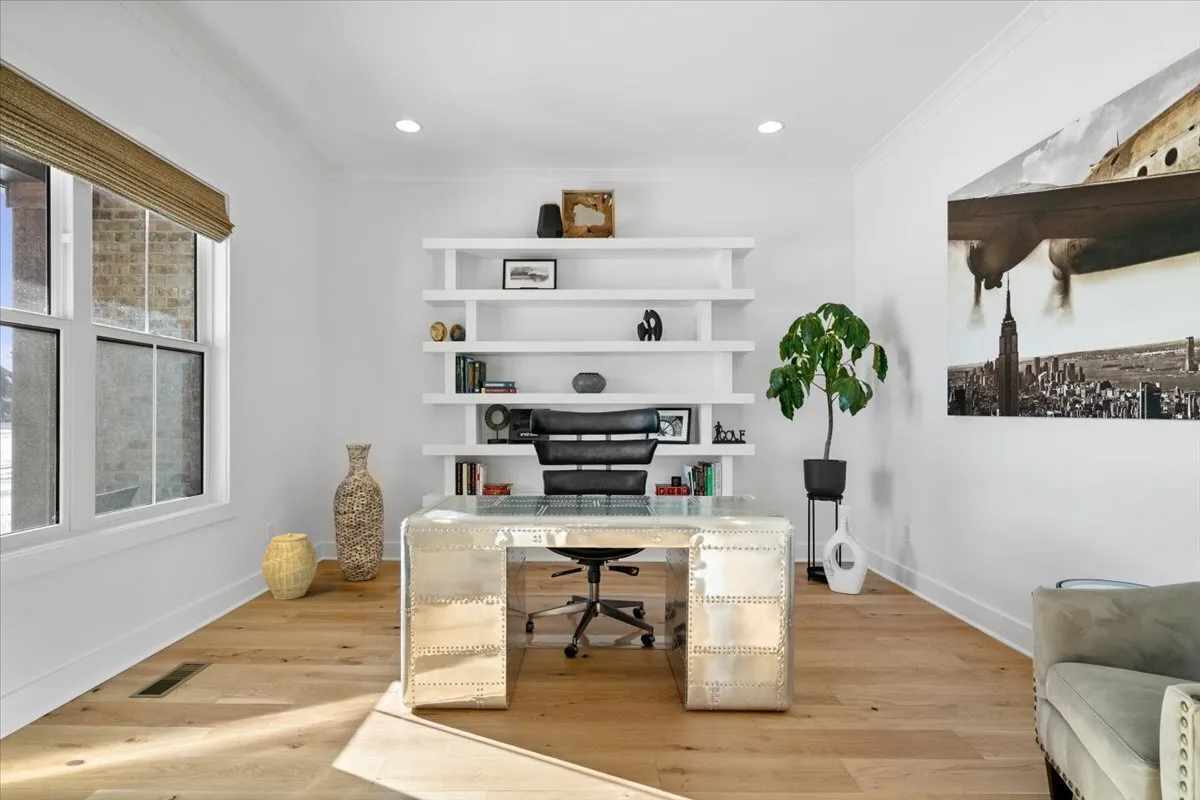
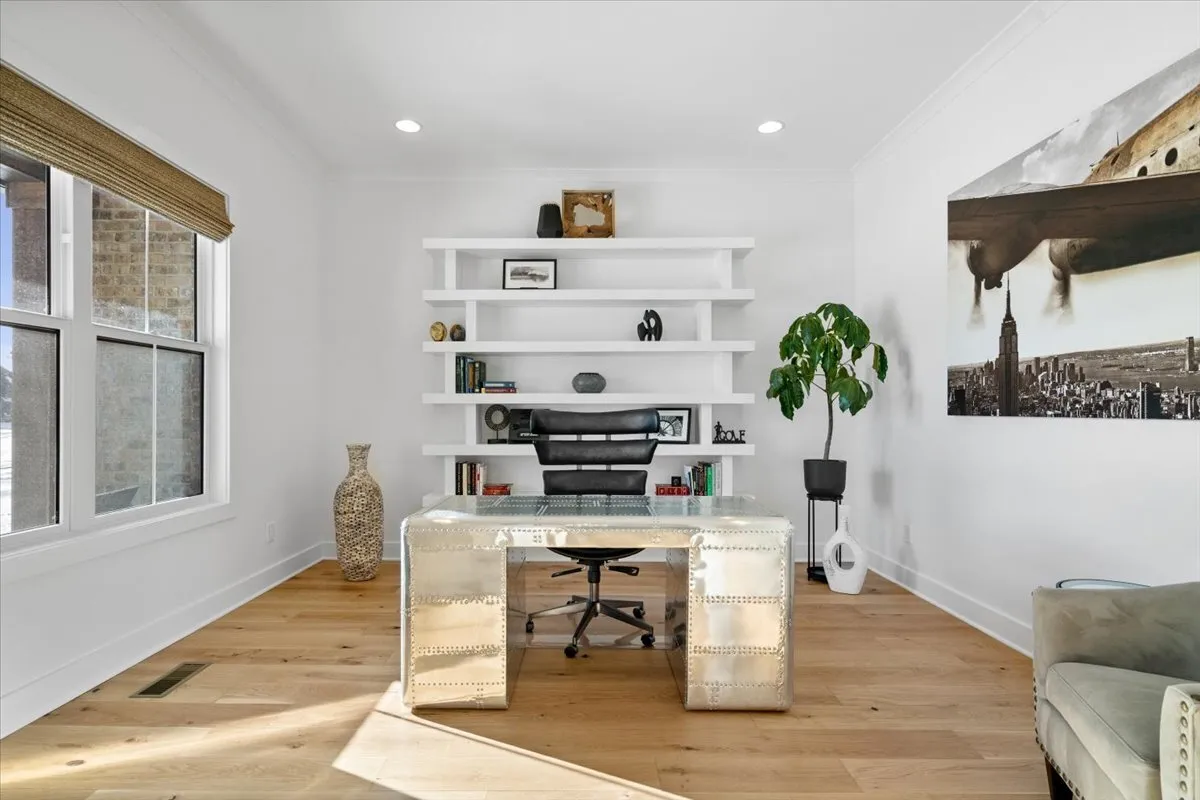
- woven basket [261,532,318,601]
